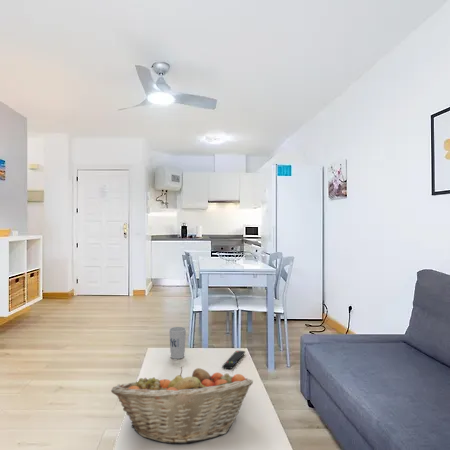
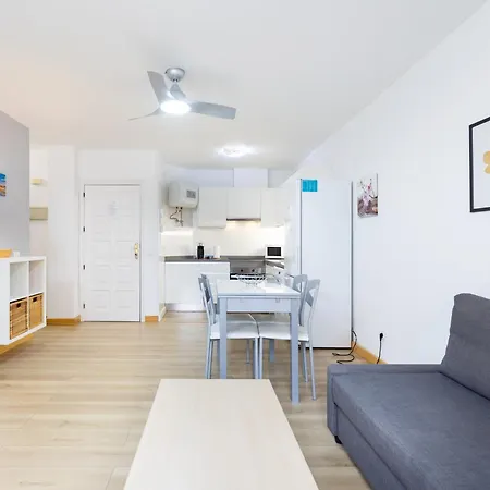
- remote control [221,350,246,370]
- fruit basket [110,366,254,445]
- cup [168,326,187,360]
